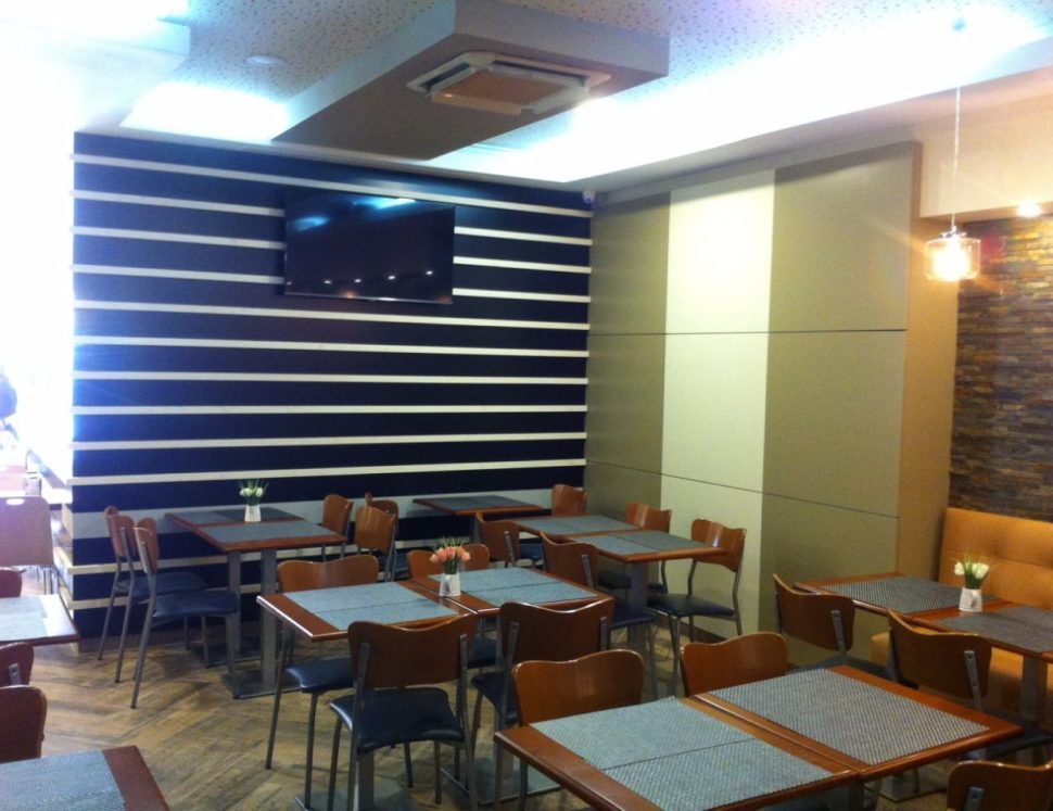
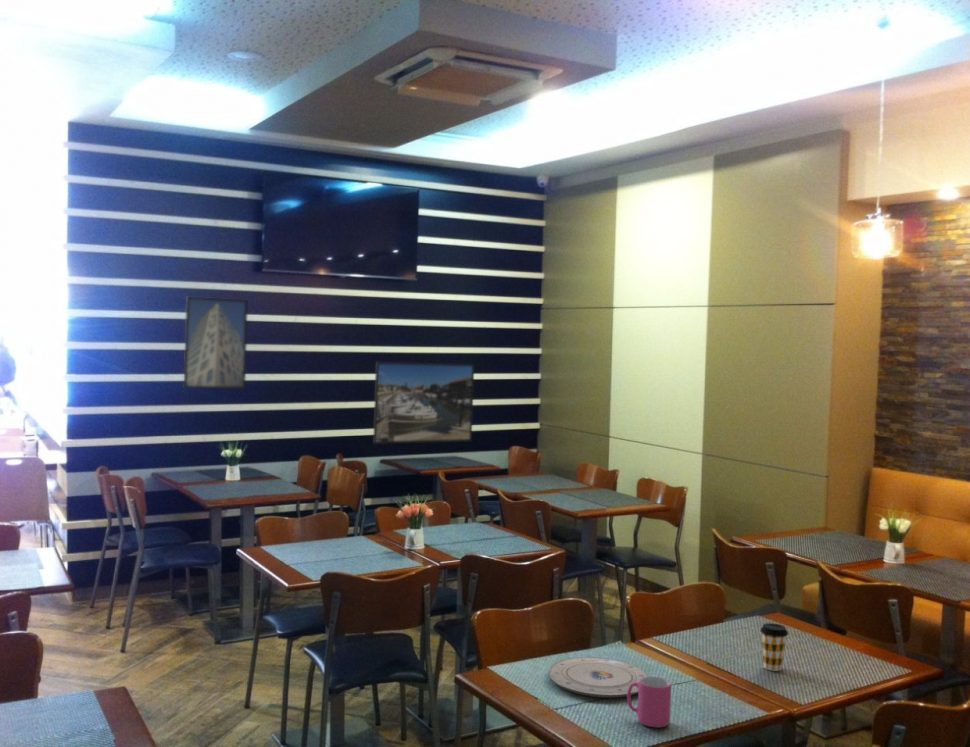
+ coffee cup [759,622,789,672]
+ mug [626,676,672,728]
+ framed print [183,295,249,390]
+ plate [547,656,650,699]
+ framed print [372,361,475,445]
